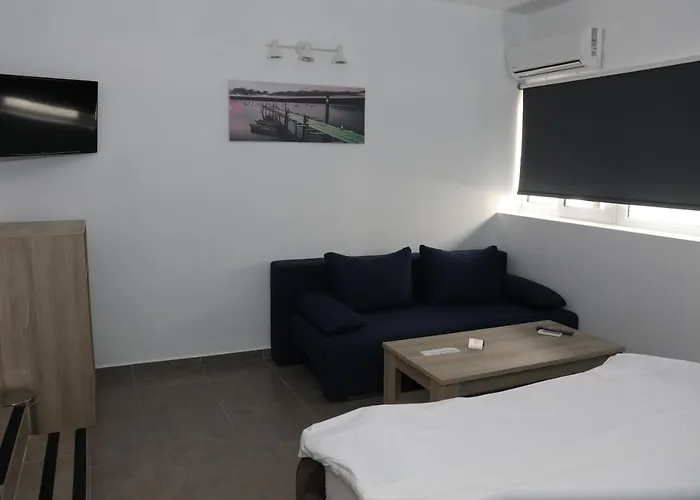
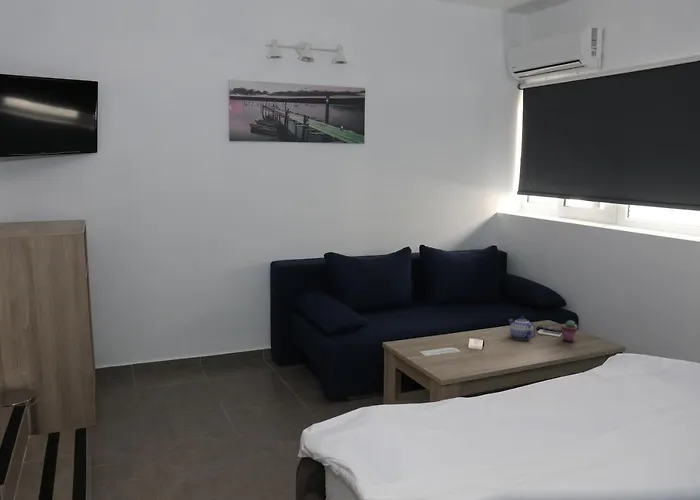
+ teapot [508,315,536,341]
+ potted succulent [560,319,578,342]
